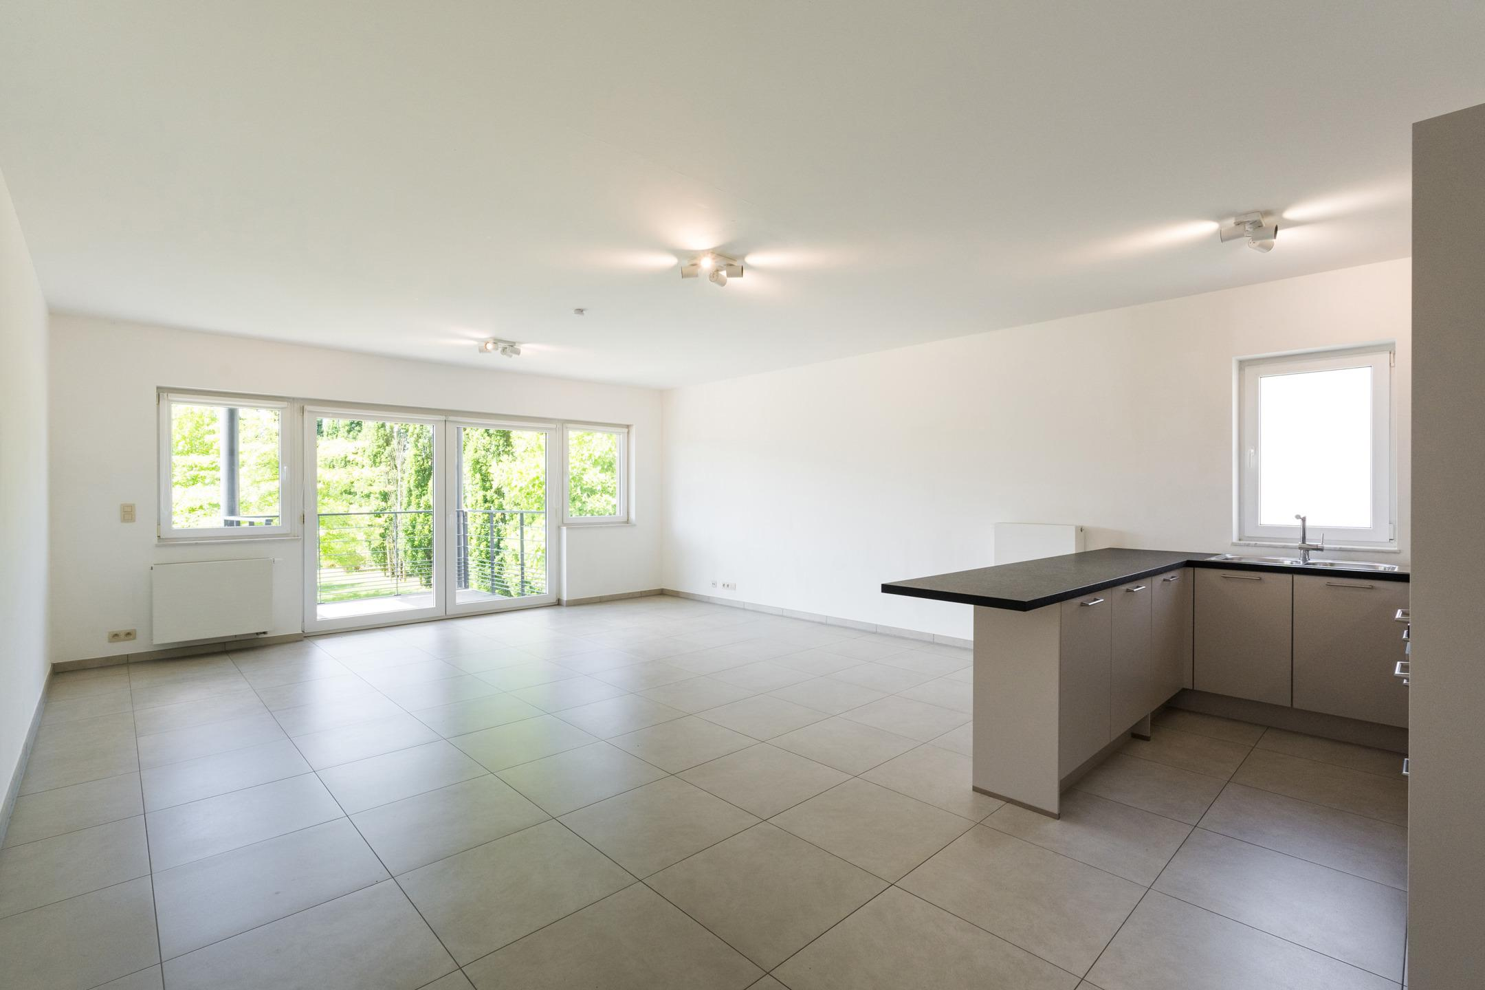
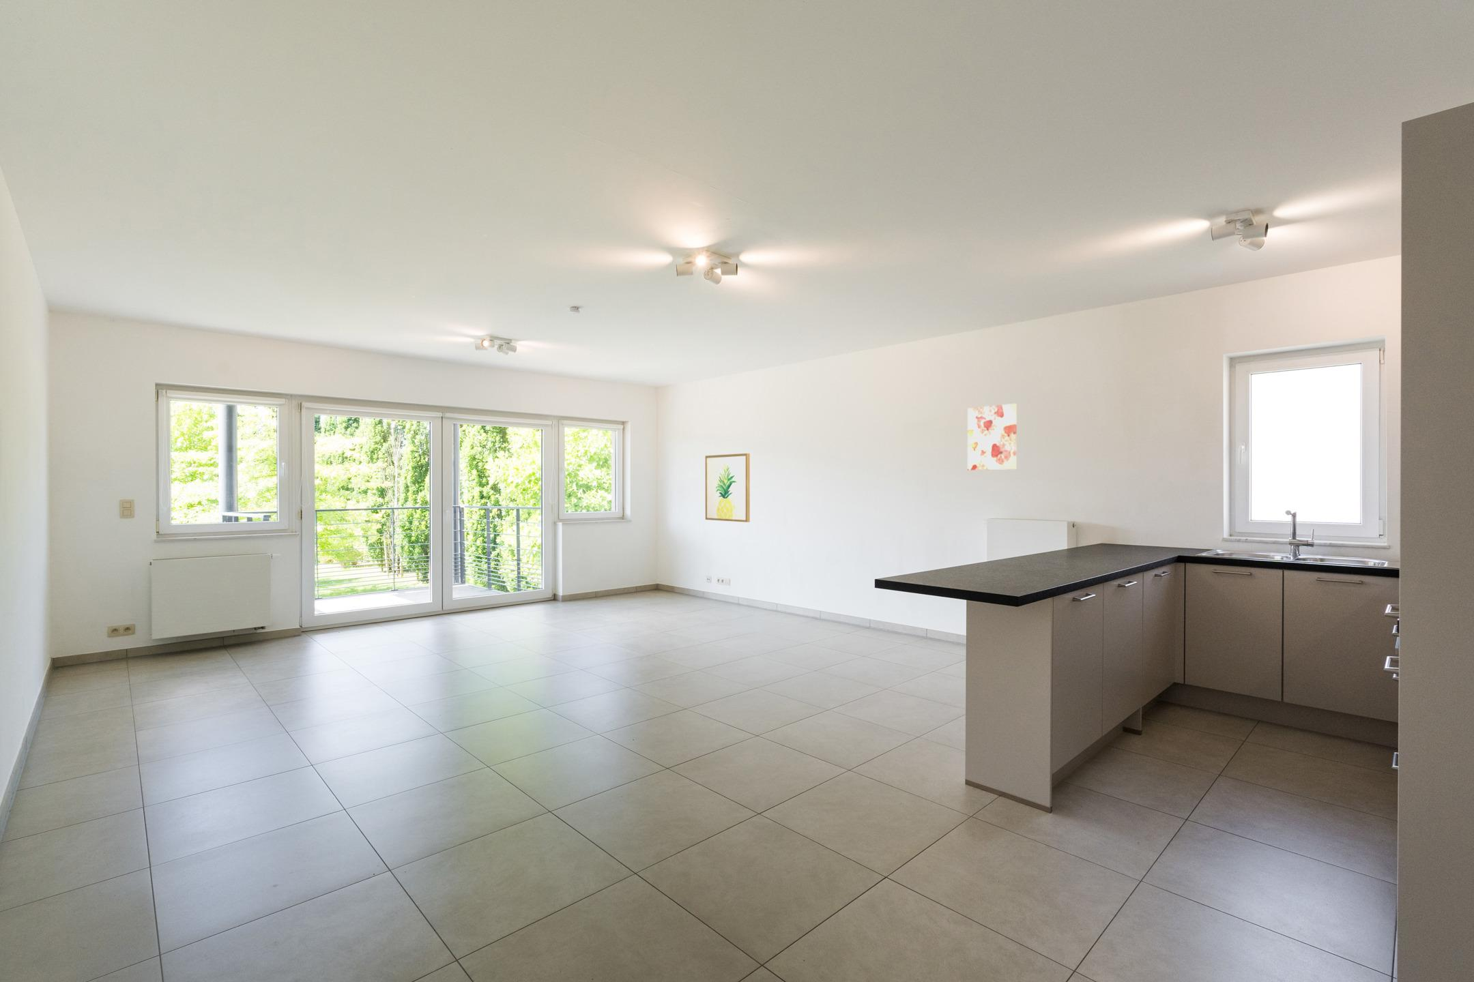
+ wall art [967,403,1018,470]
+ wall art [705,453,750,523]
